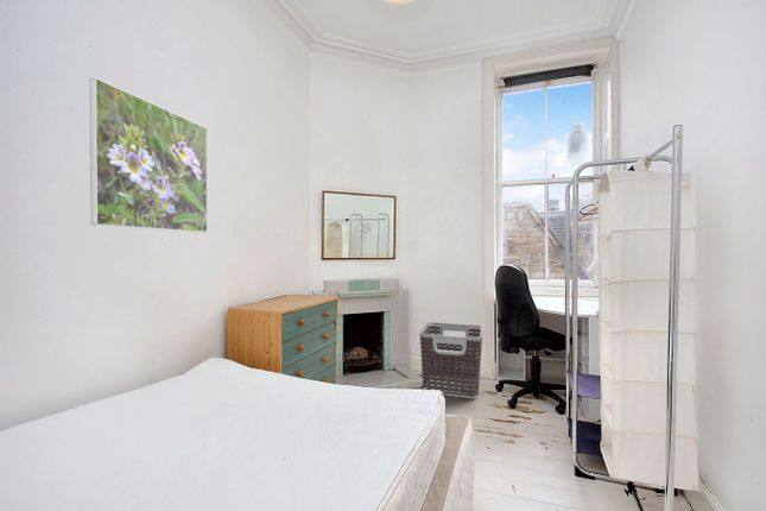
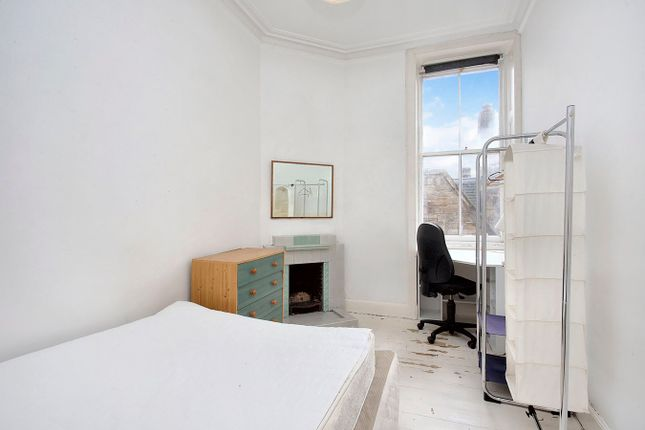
- clothes hamper [418,321,483,399]
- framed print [89,76,209,234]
